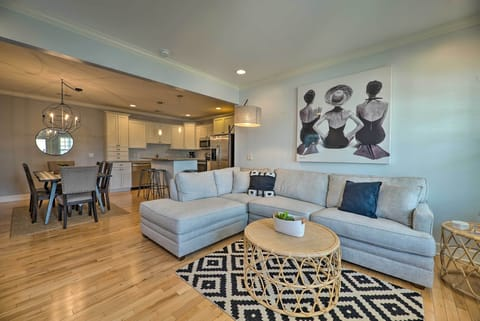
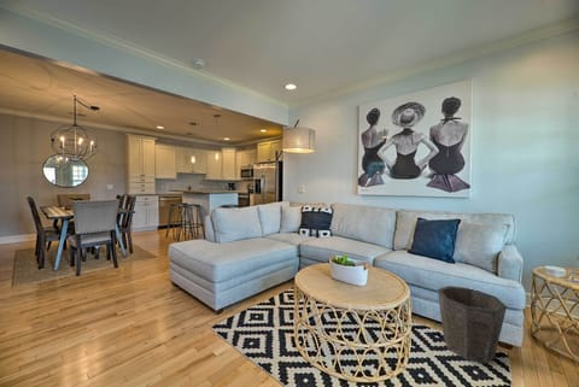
+ waste bin [437,285,508,364]
